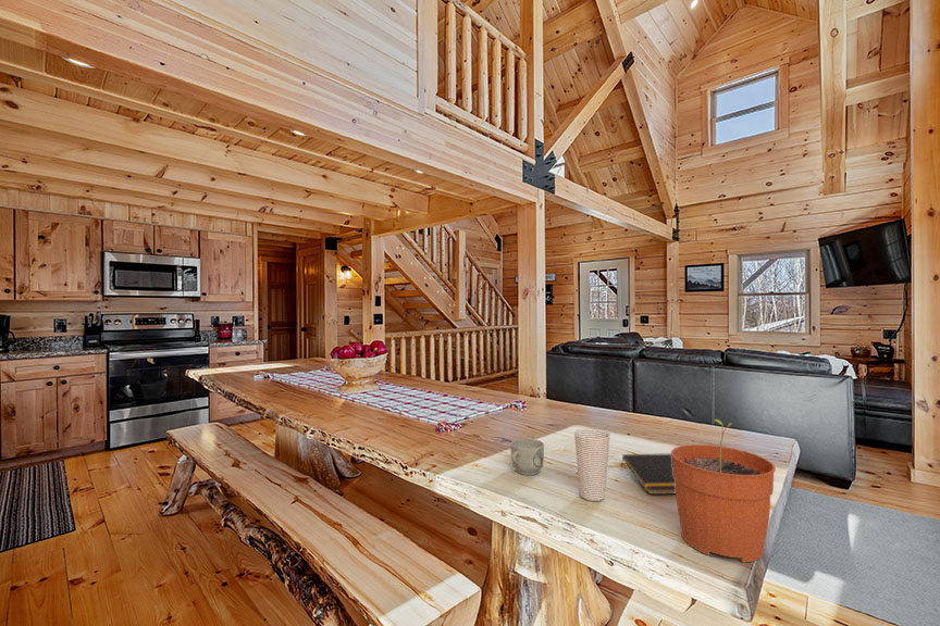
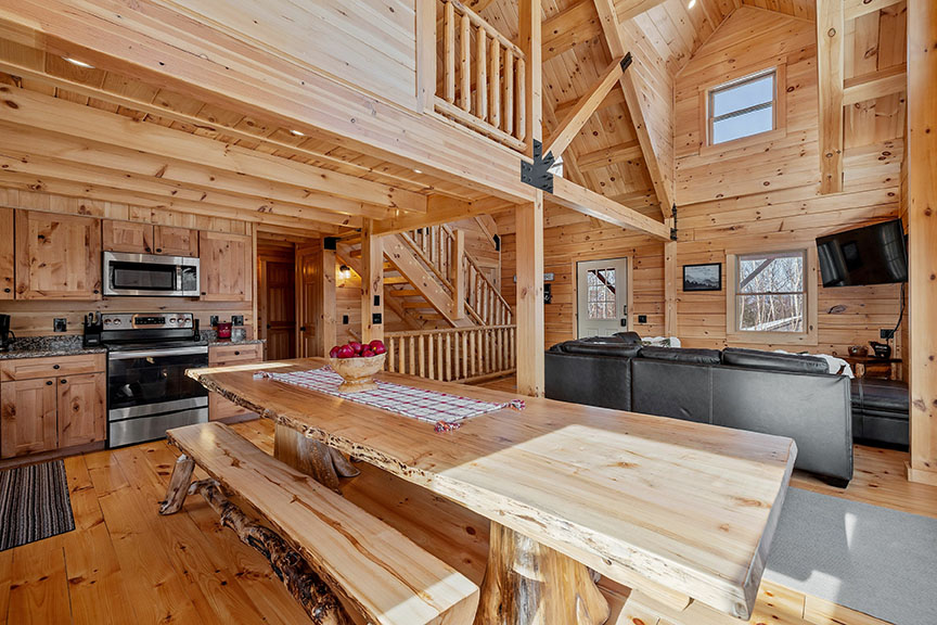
- cup [573,428,611,502]
- plant pot [670,418,777,563]
- notepad [619,452,676,496]
- mug [509,437,545,476]
